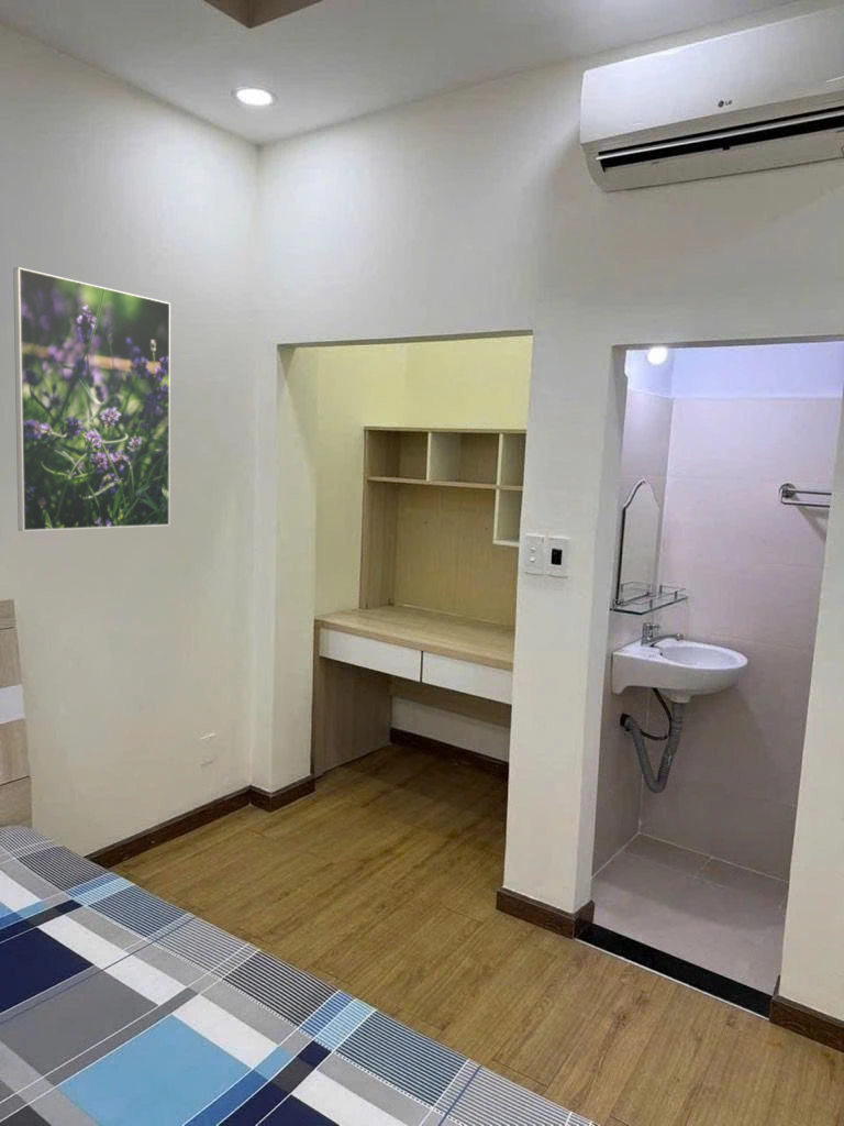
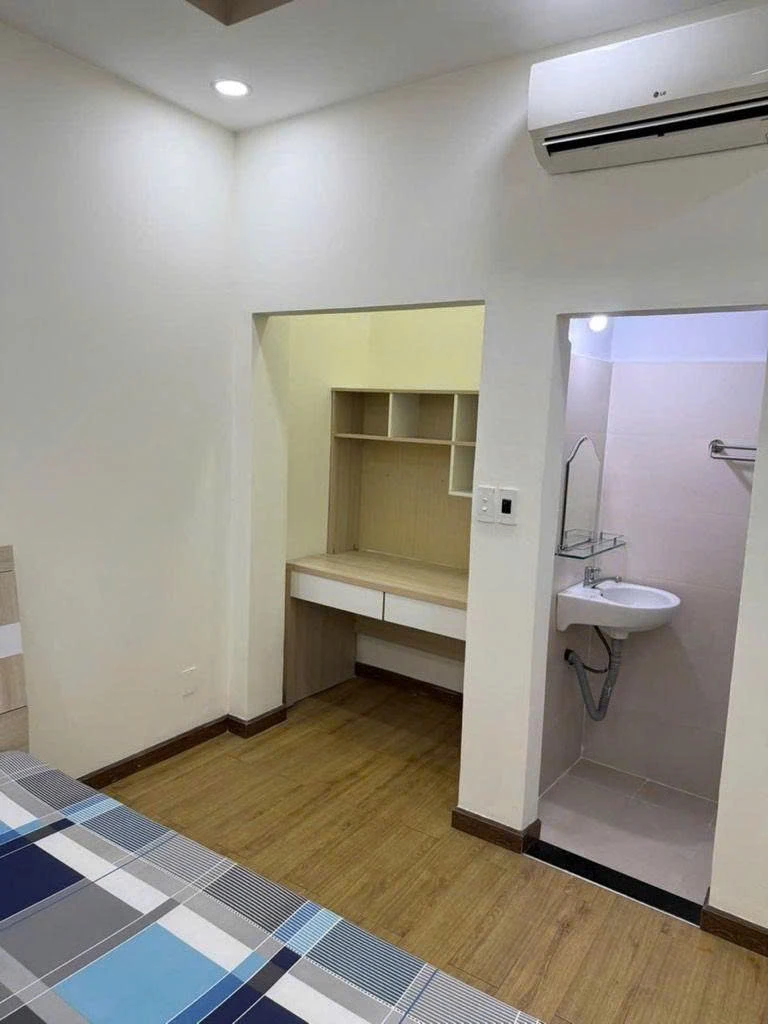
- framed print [12,266,171,532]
